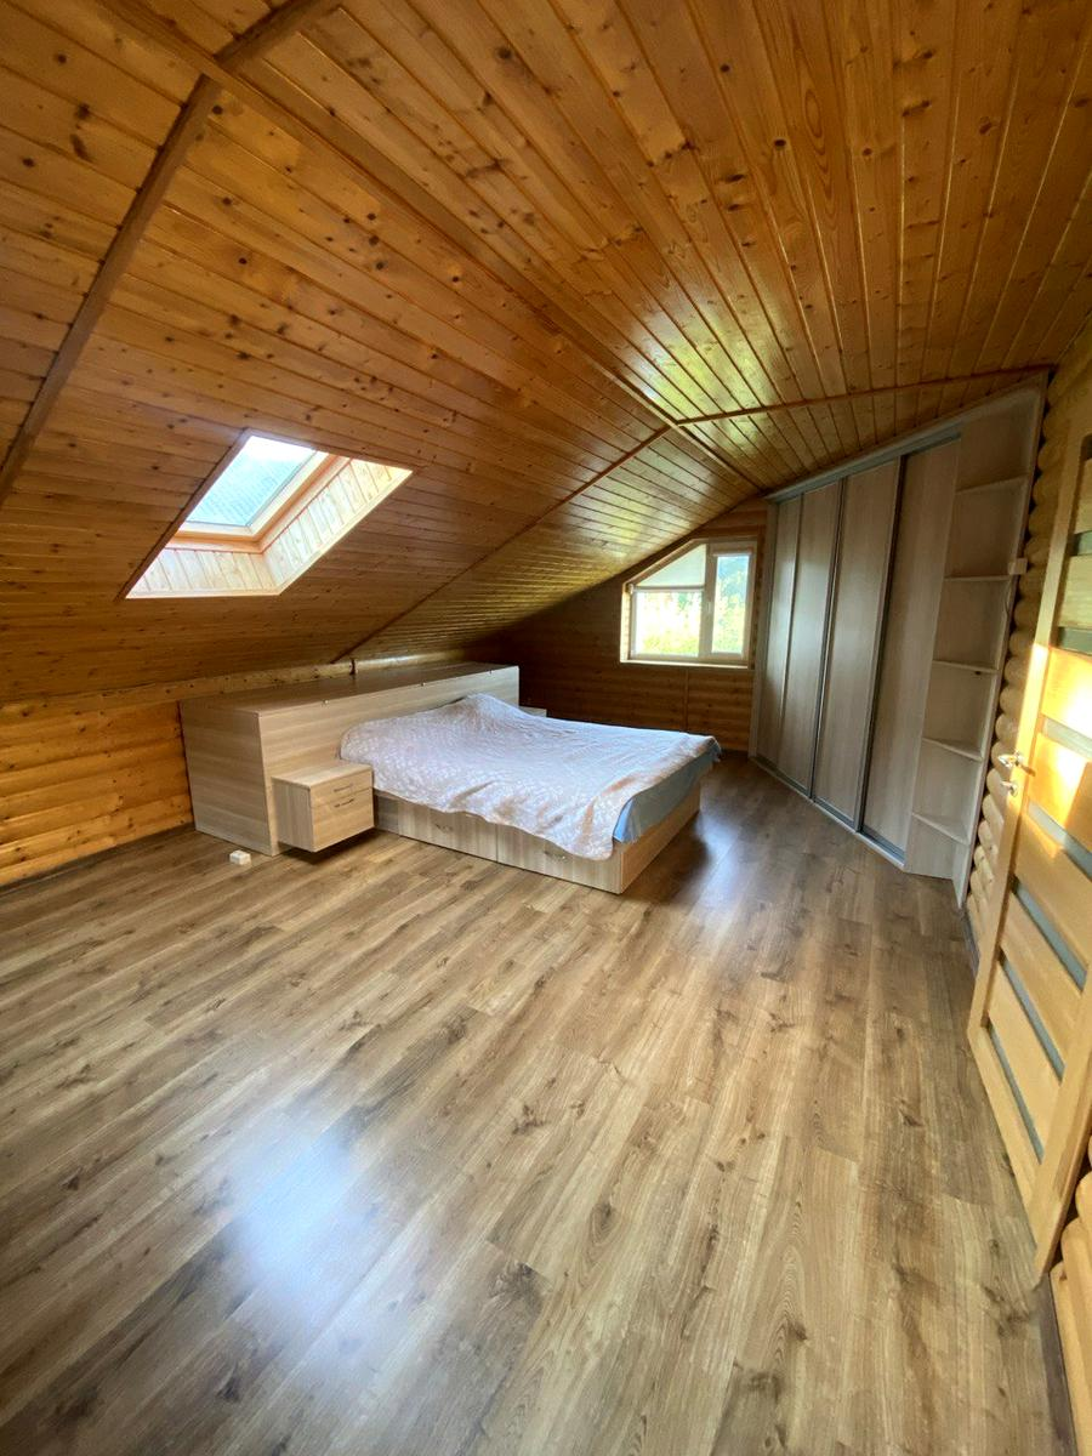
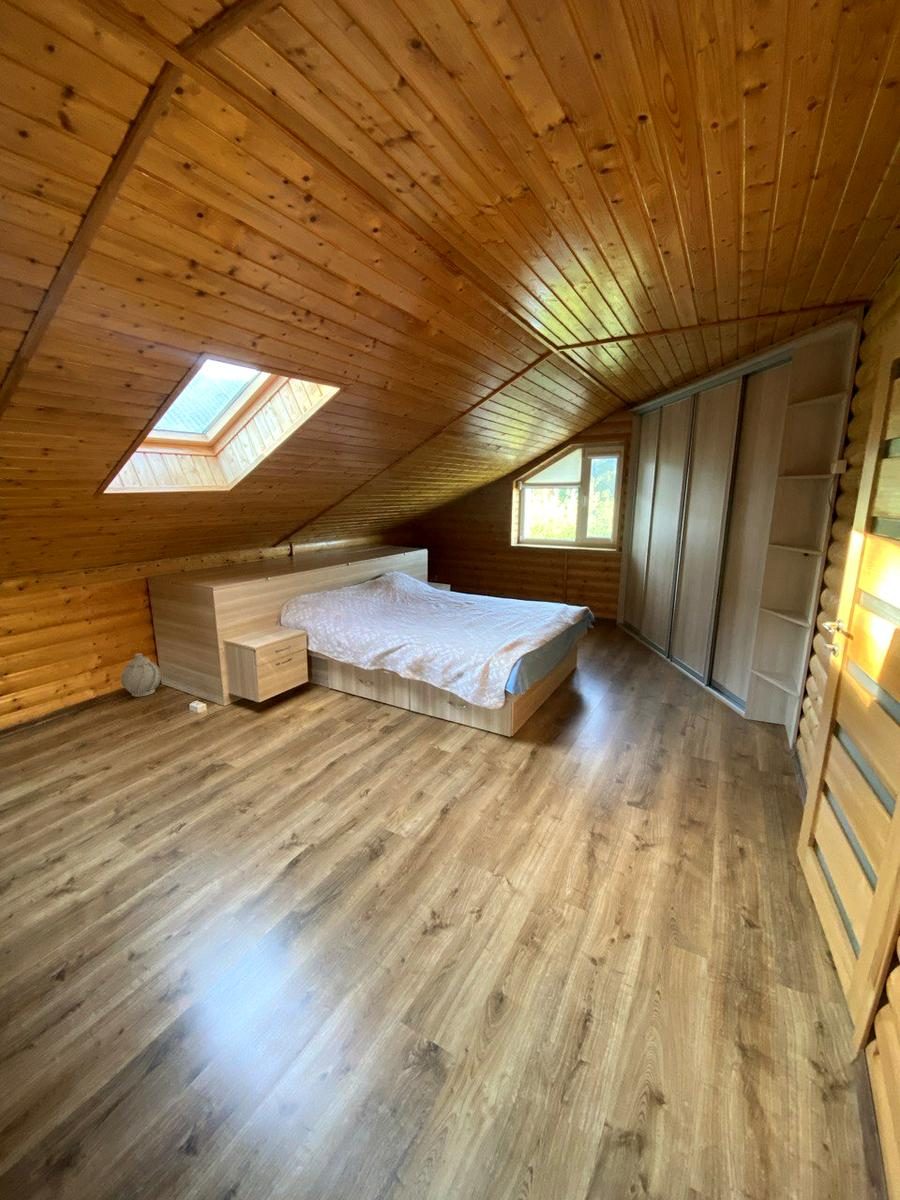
+ lantern [120,652,162,698]
